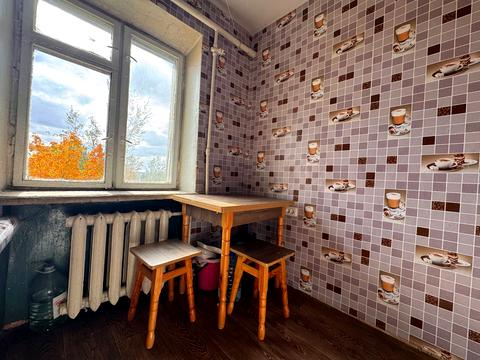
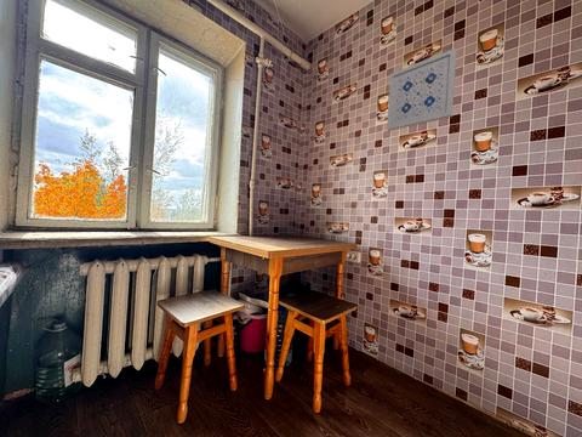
+ wall art [386,47,457,132]
